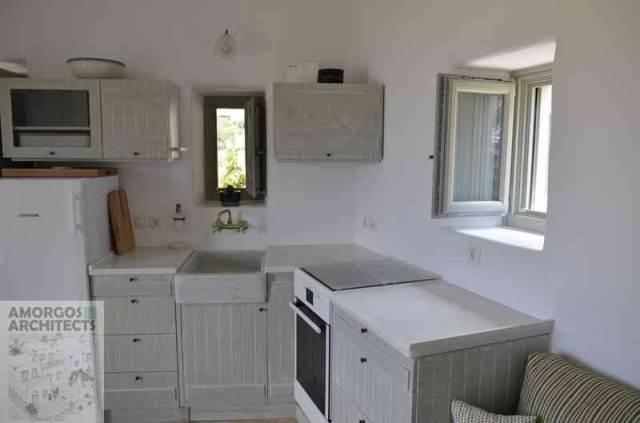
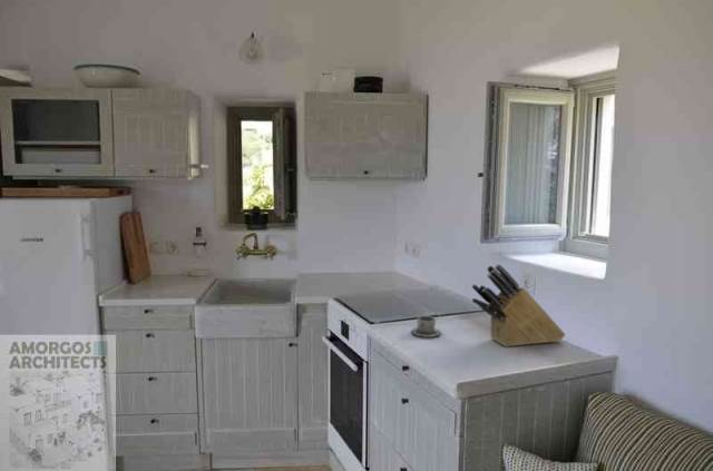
+ cup [410,315,442,338]
+ knife block [470,263,566,347]
